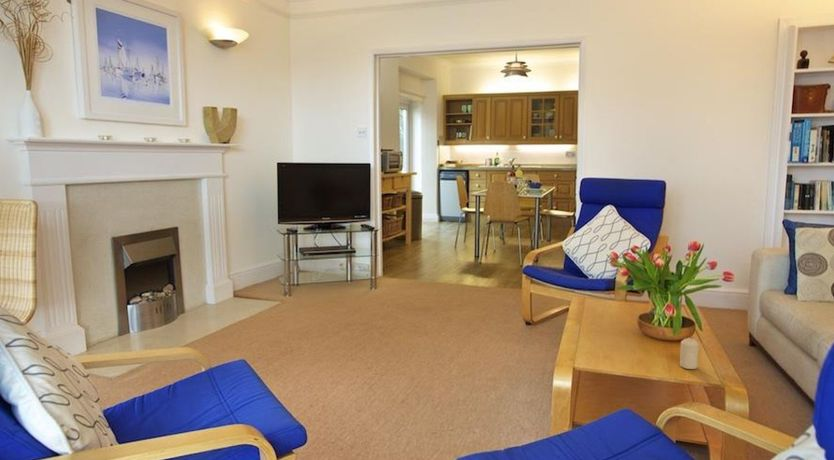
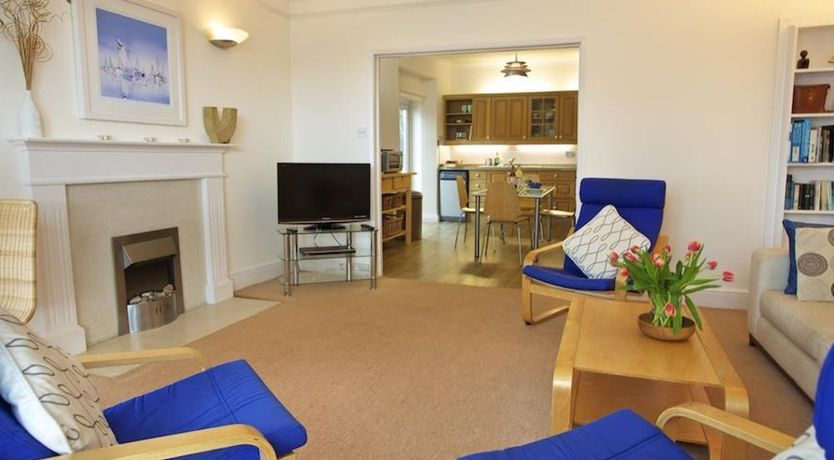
- candle [679,337,700,370]
